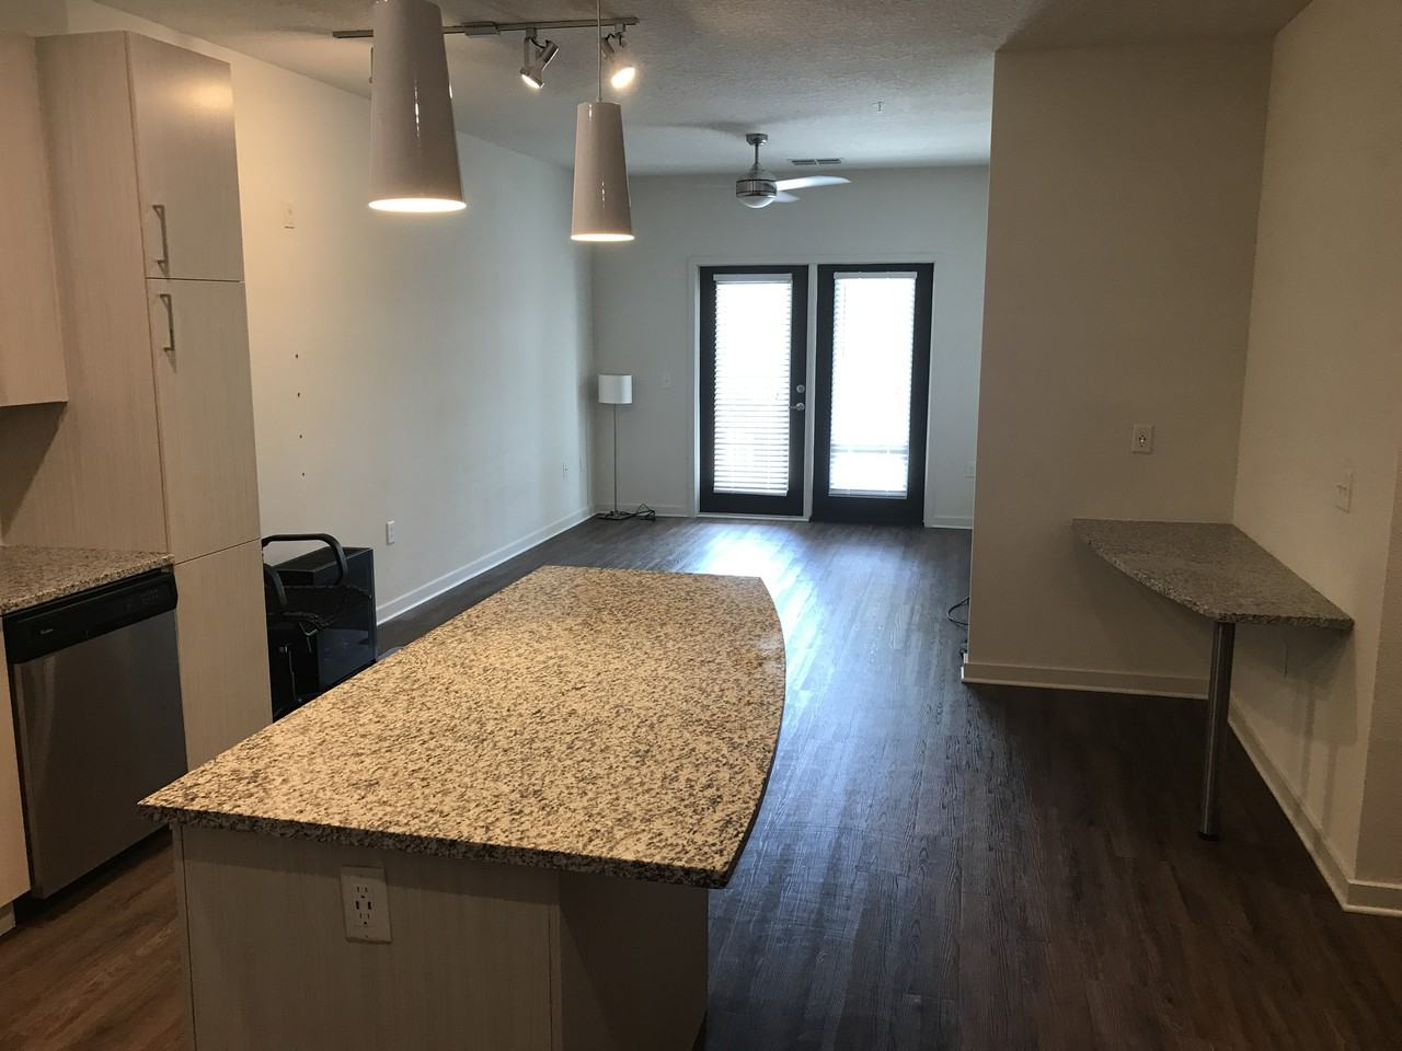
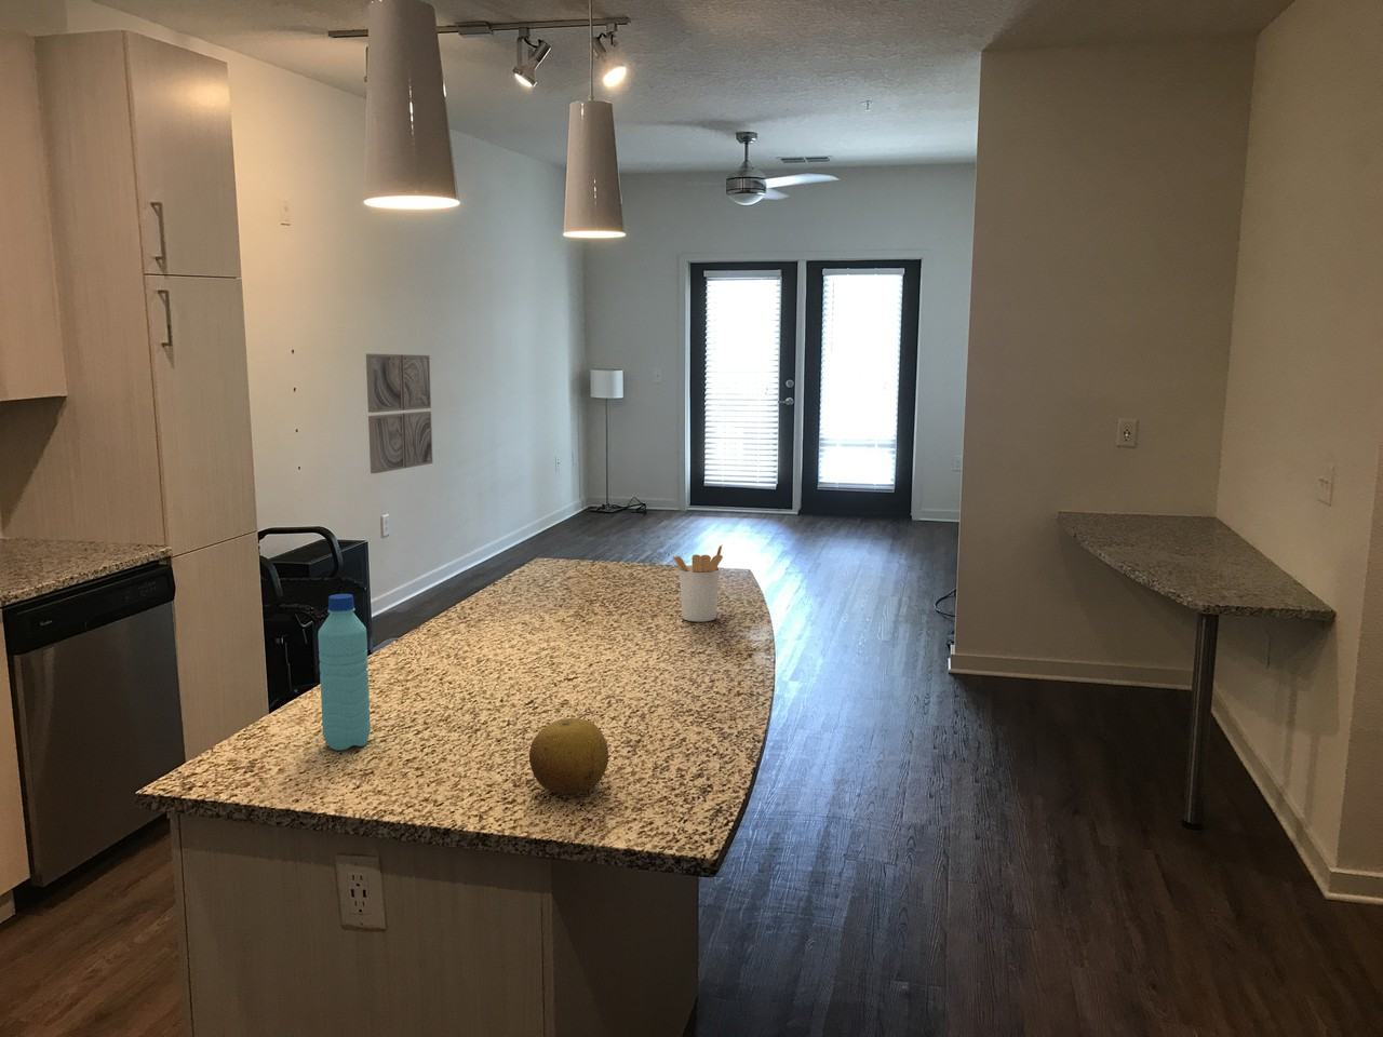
+ wall art [365,353,433,474]
+ water bottle [317,593,371,752]
+ utensil holder [671,545,724,622]
+ fruit [528,717,610,795]
